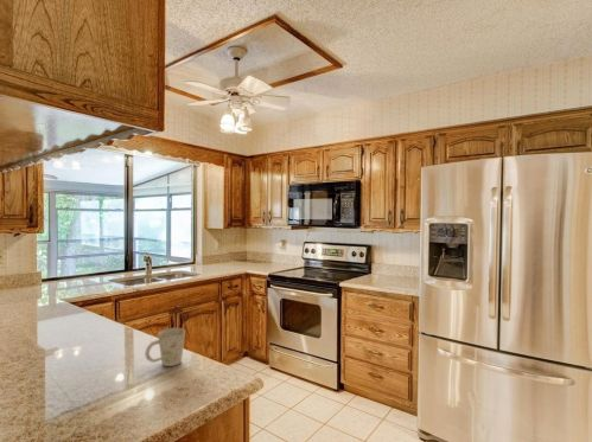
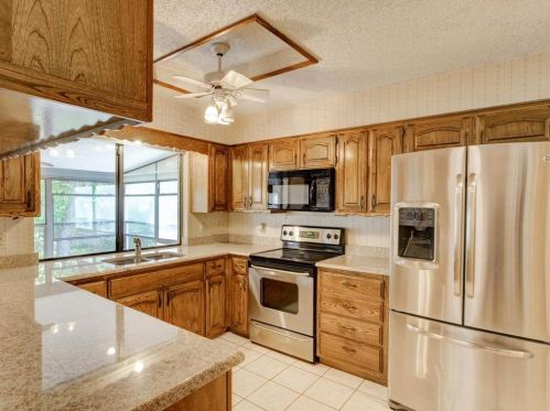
- mug [144,327,186,367]
